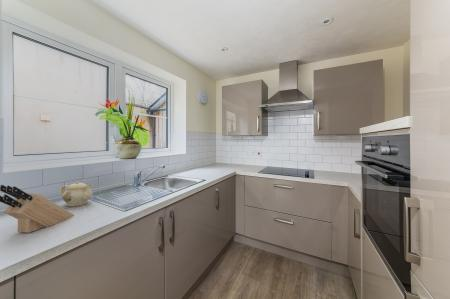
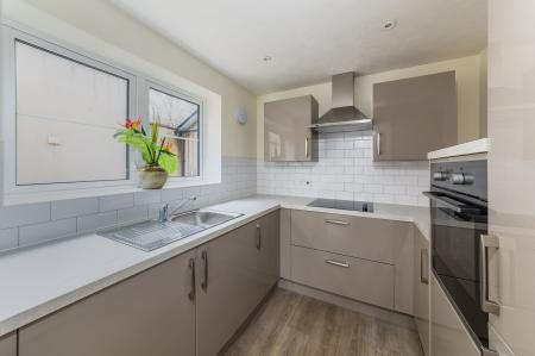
- teapot [60,181,94,207]
- knife block [0,184,75,234]
